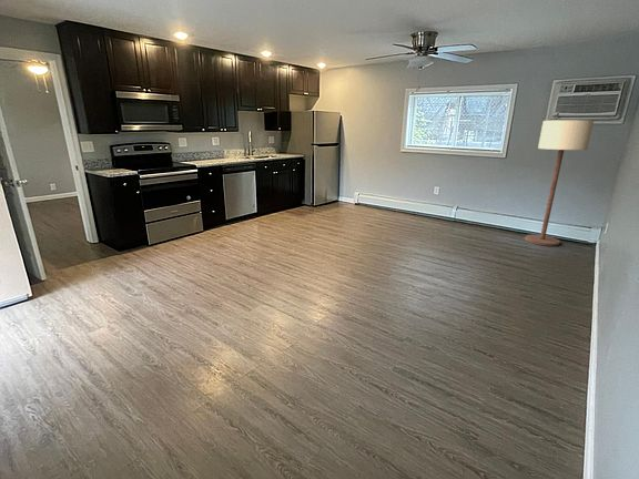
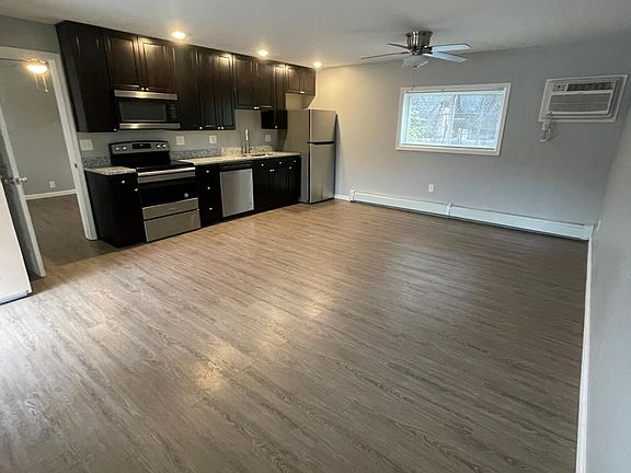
- floor lamp [524,119,595,247]
